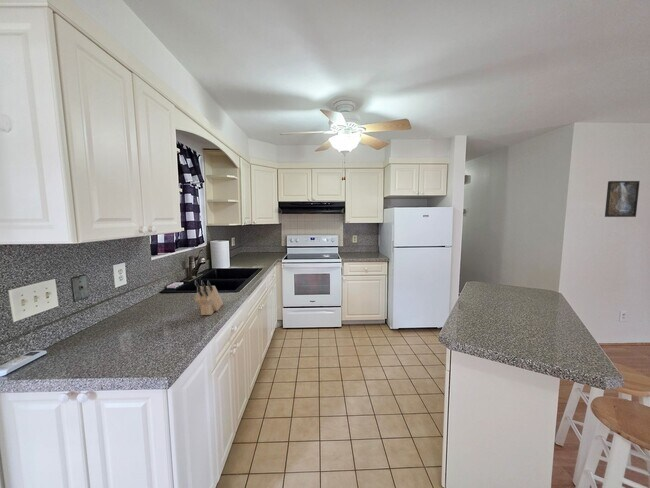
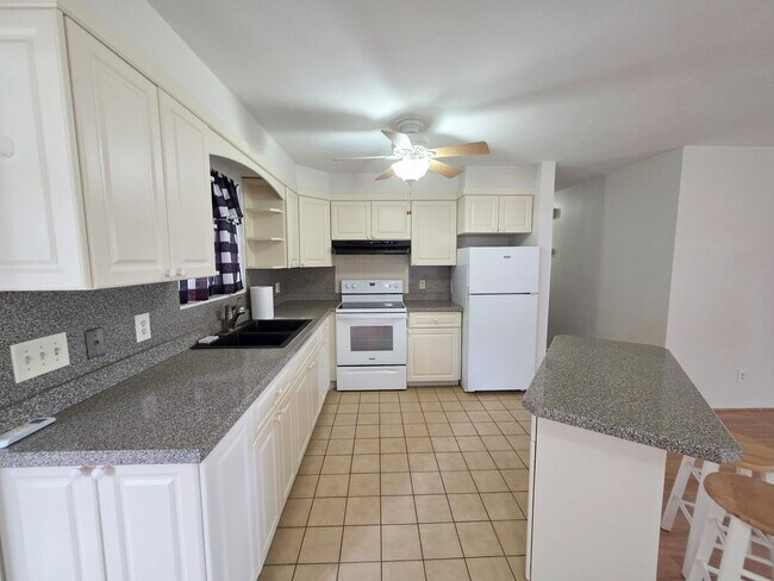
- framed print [604,180,641,218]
- knife block [194,279,224,316]
